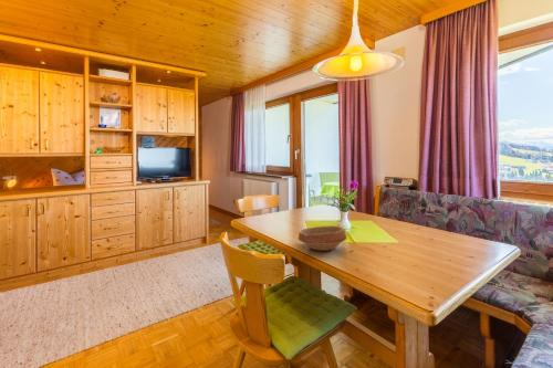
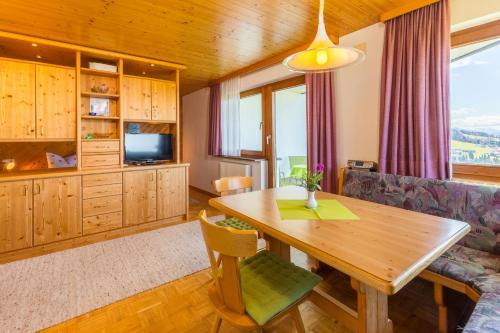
- bowl [298,224,347,252]
